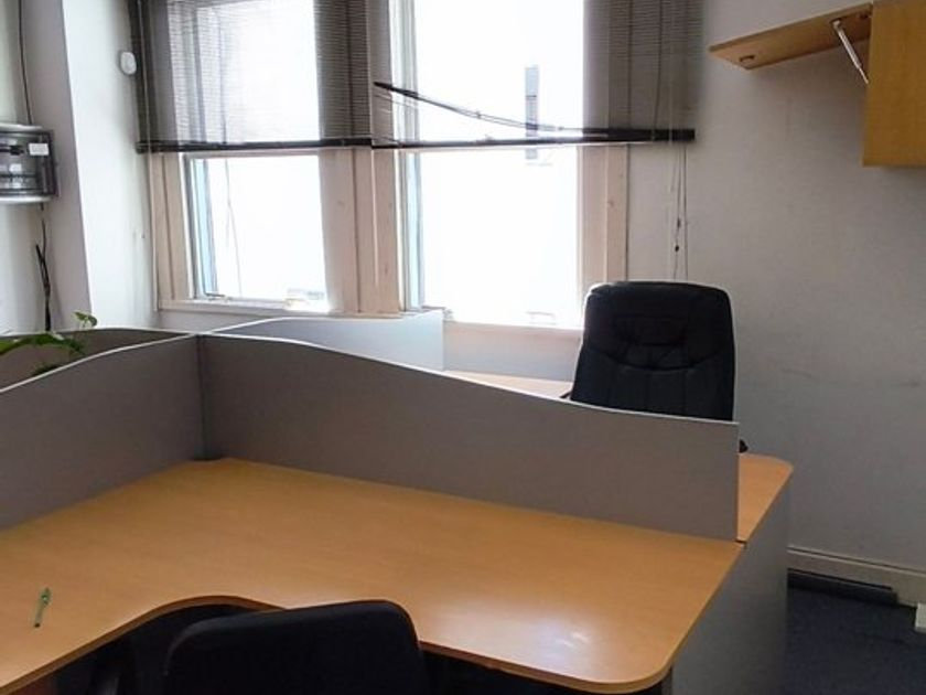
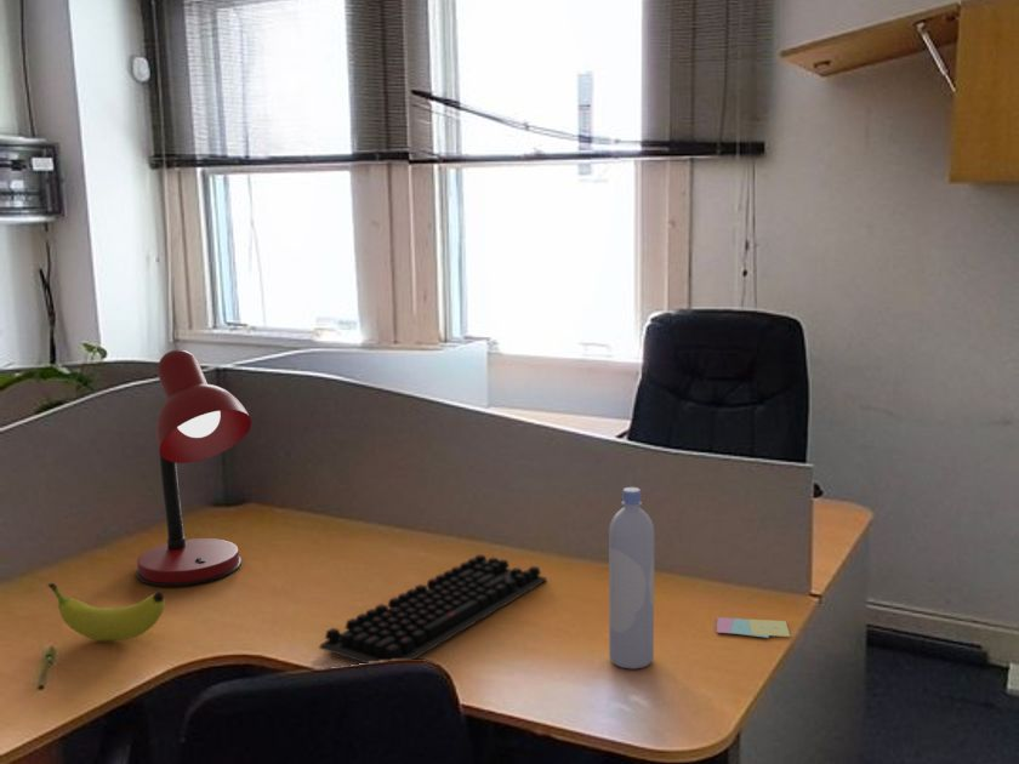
+ fruit [47,582,166,642]
+ desk lamp [135,349,252,588]
+ sticky notes [715,616,791,639]
+ computer keyboard [318,553,548,665]
+ bottle [608,486,655,669]
